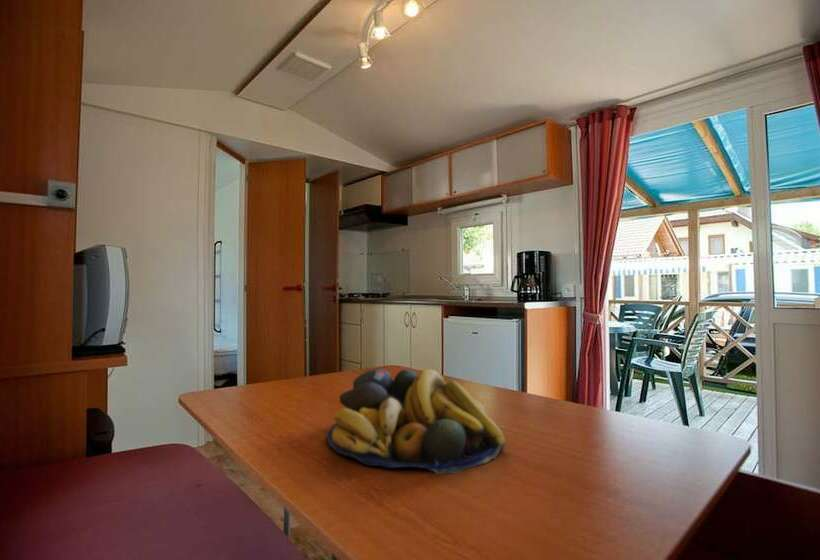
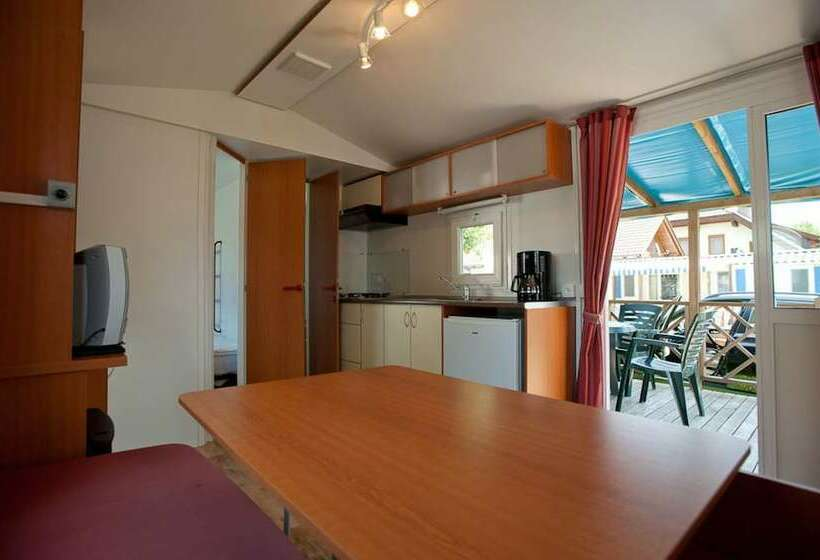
- fruit bowl [325,368,506,475]
